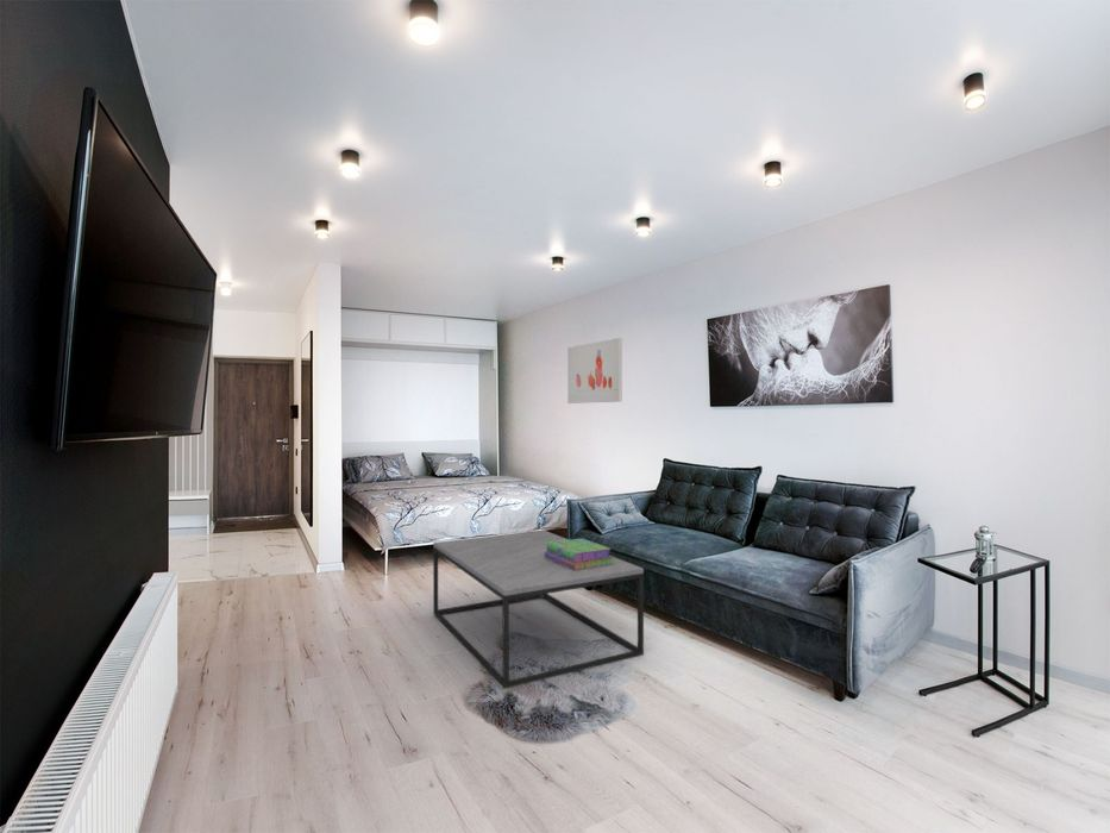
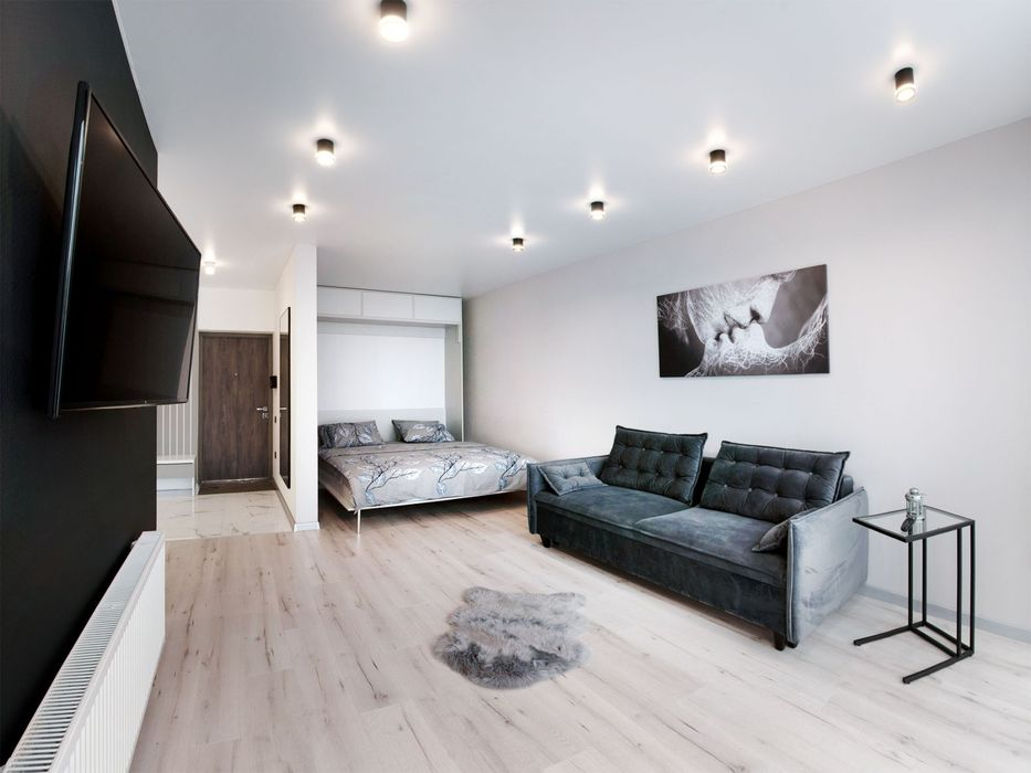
- coffee table [432,530,645,690]
- wall art [566,337,623,405]
- stack of books [544,537,614,570]
